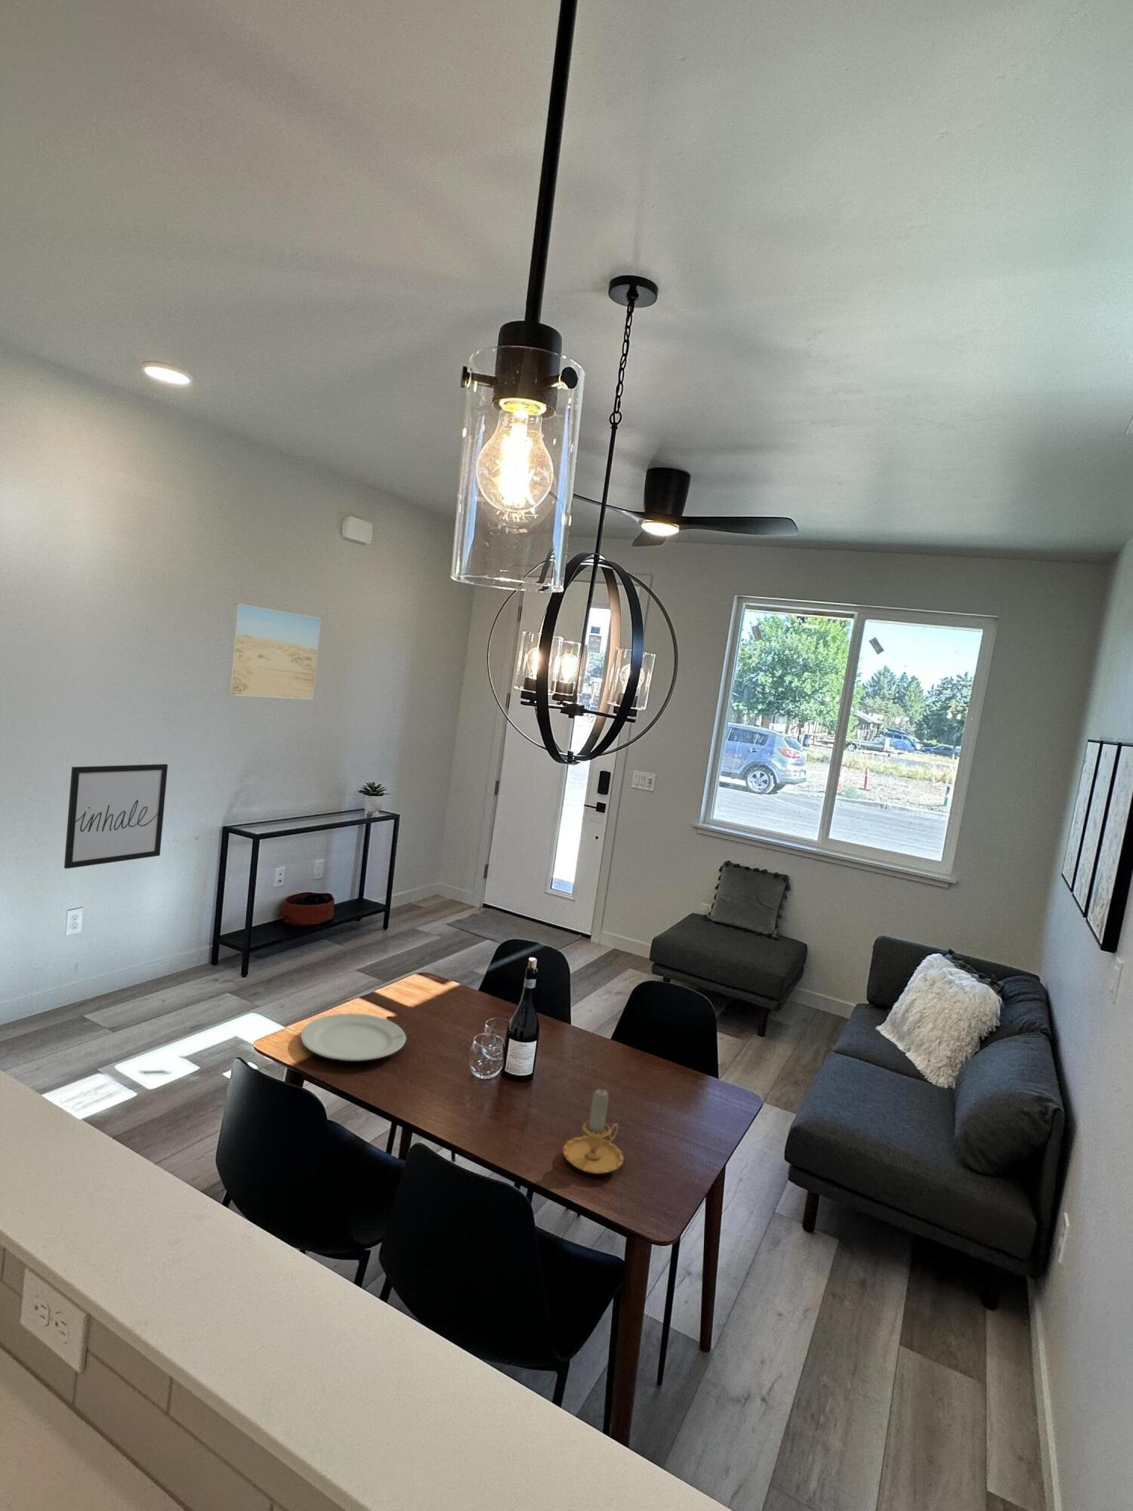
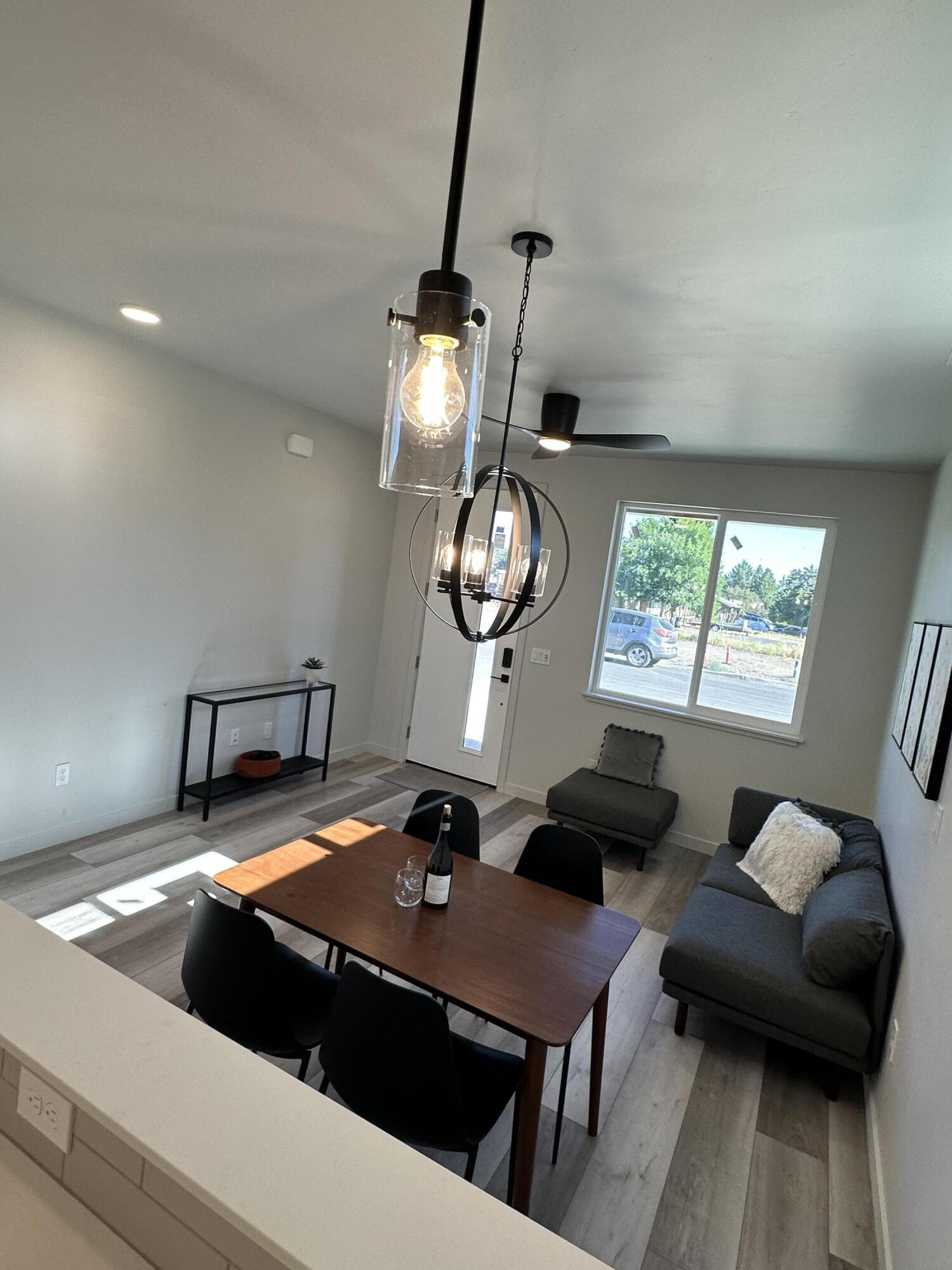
- candle [562,1087,624,1174]
- chinaware [300,1012,407,1061]
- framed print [225,603,321,701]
- wall art [63,763,169,870]
